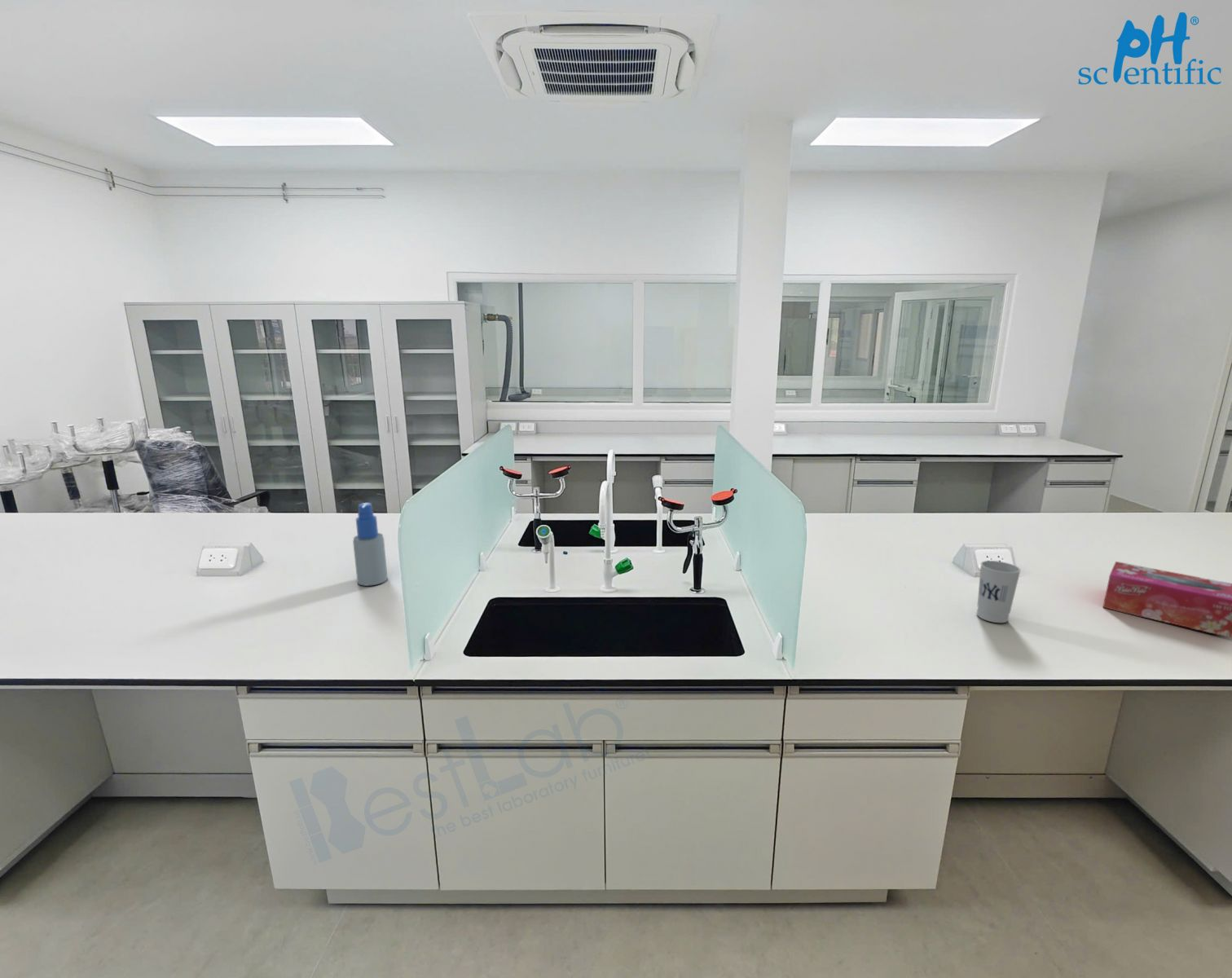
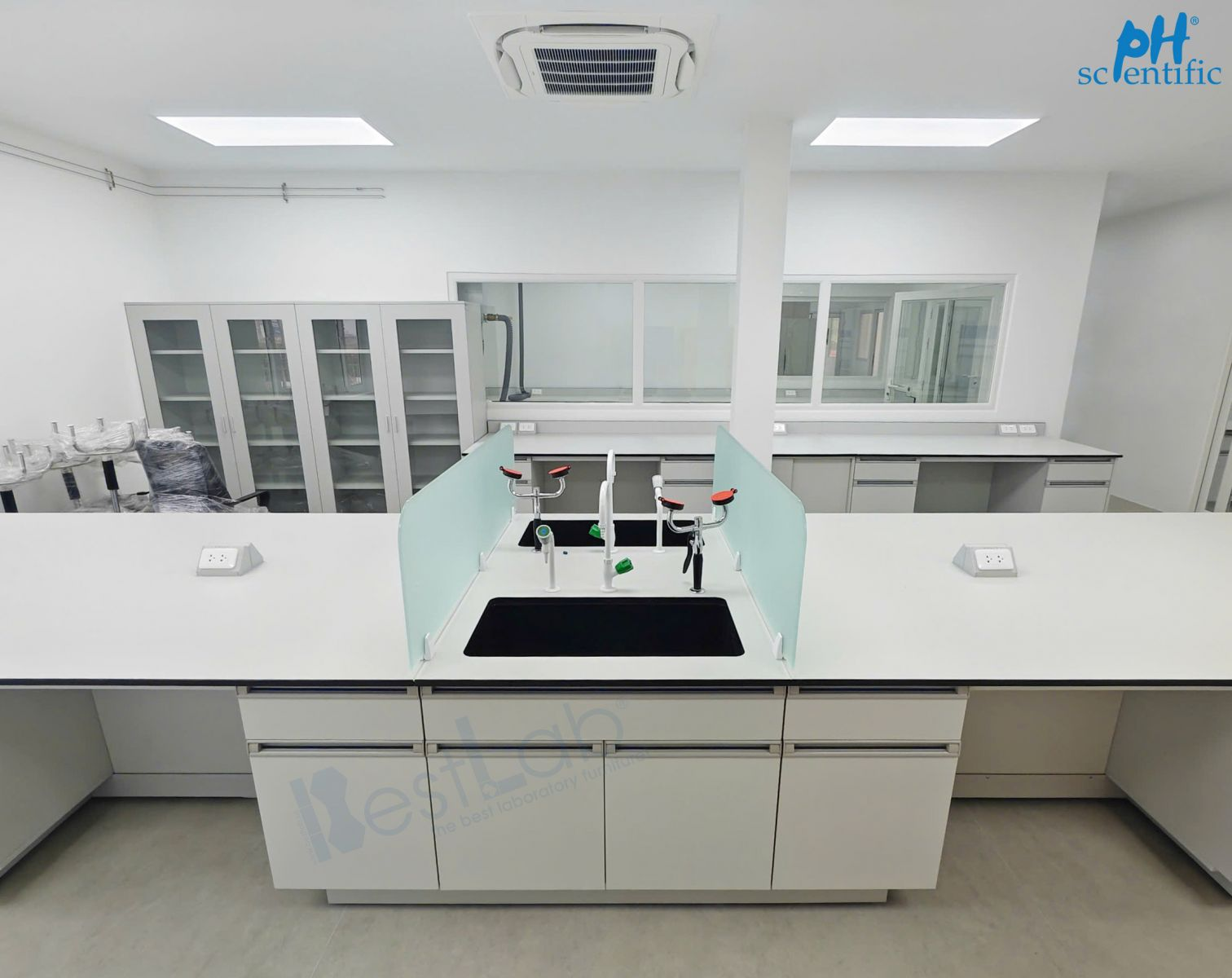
- tissue box [1102,561,1232,639]
- cup [976,560,1022,623]
- spray bottle [352,502,389,587]
